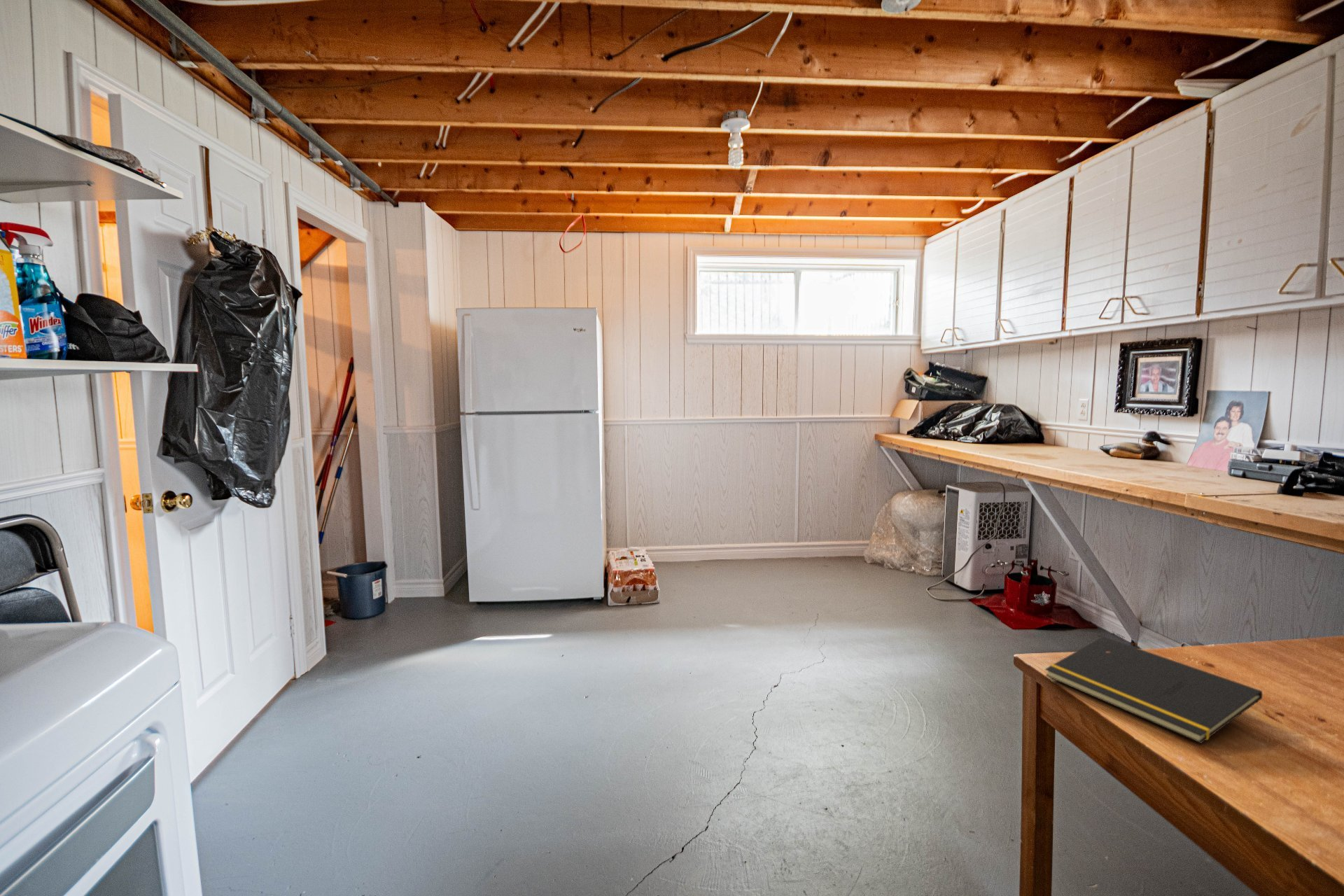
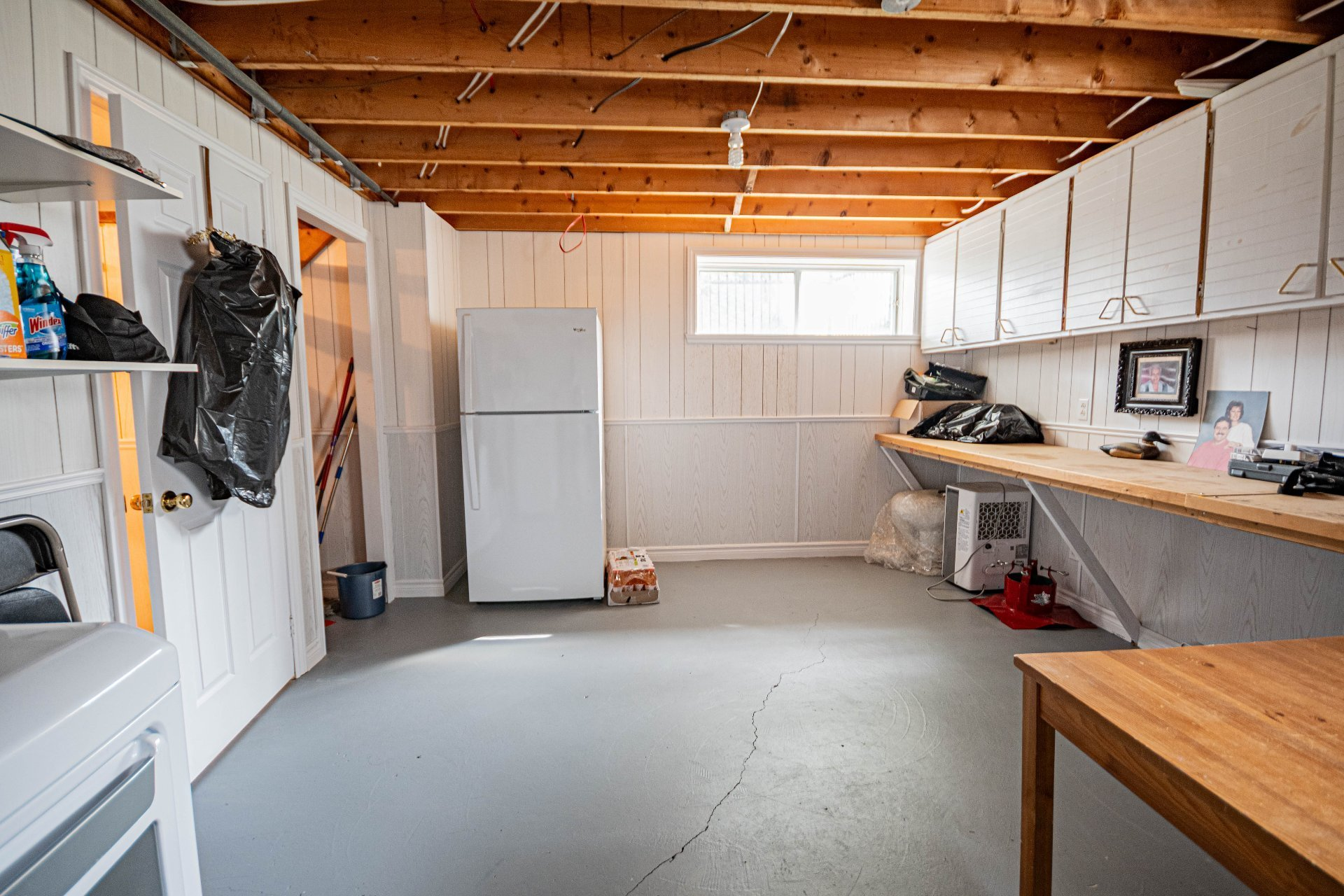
- notepad [1044,636,1263,744]
